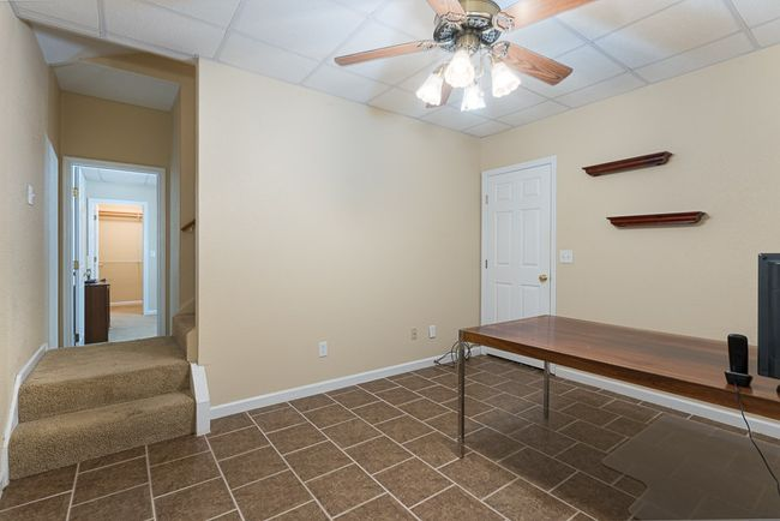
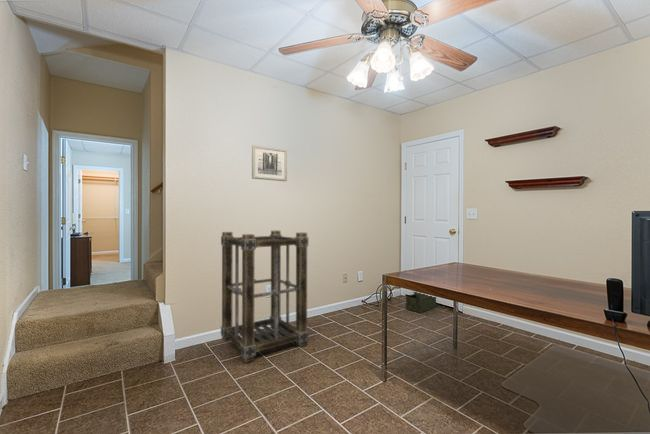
+ shelving unit [220,229,309,364]
+ wall art [251,144,288,182]
+ storage box [405,291,437,314]
